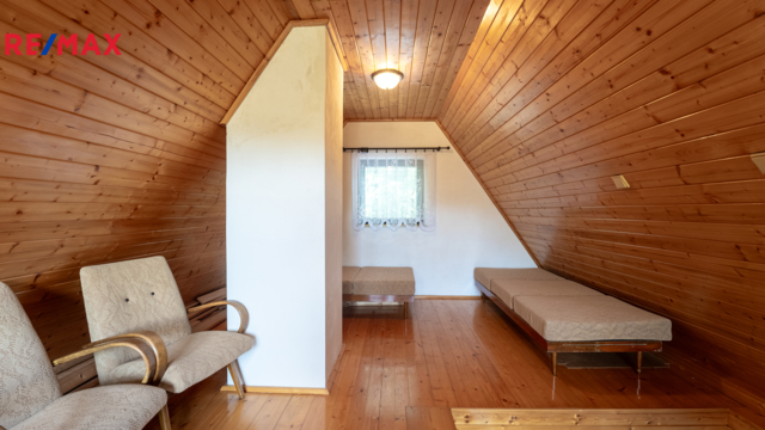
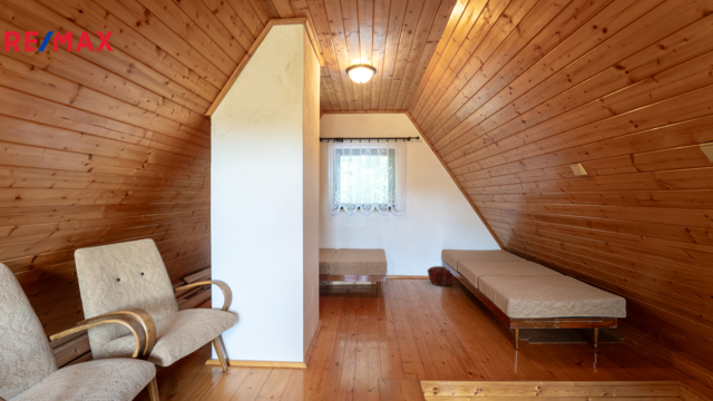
+ woven basket [426,265,456,287]
